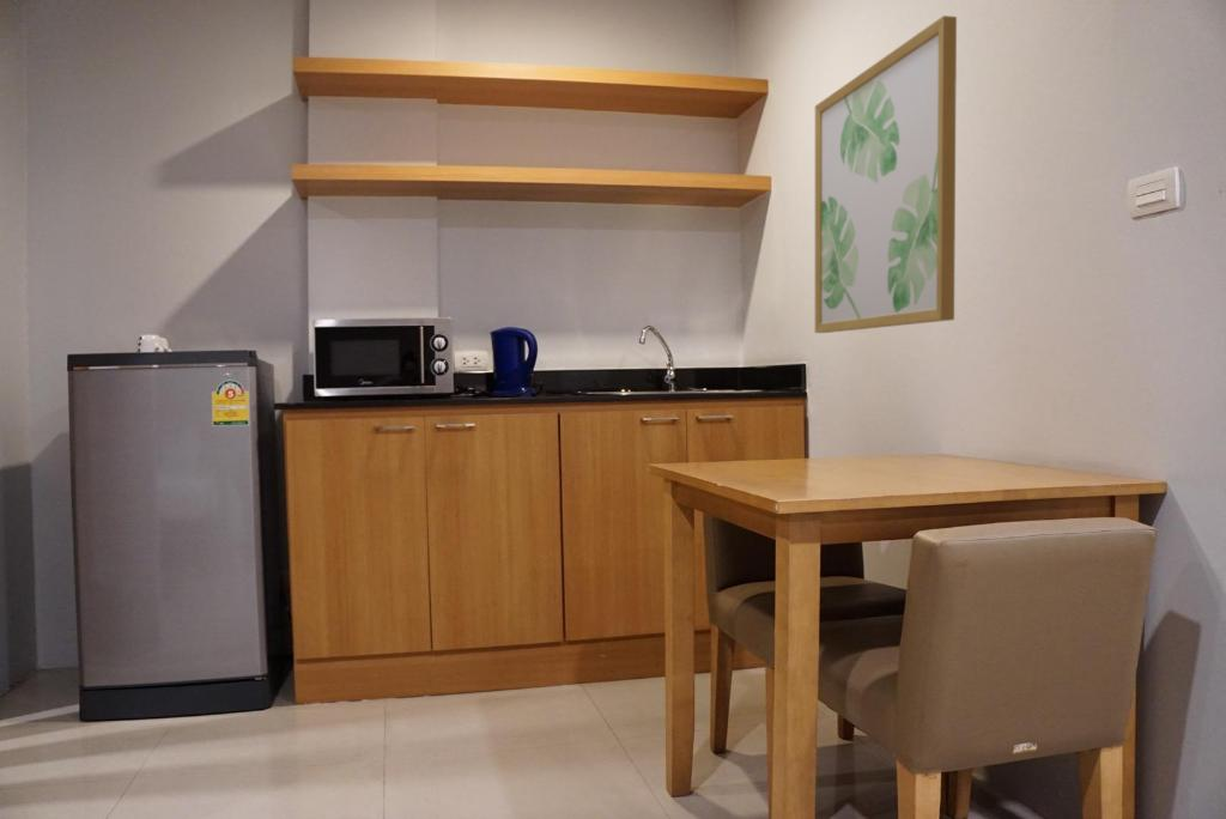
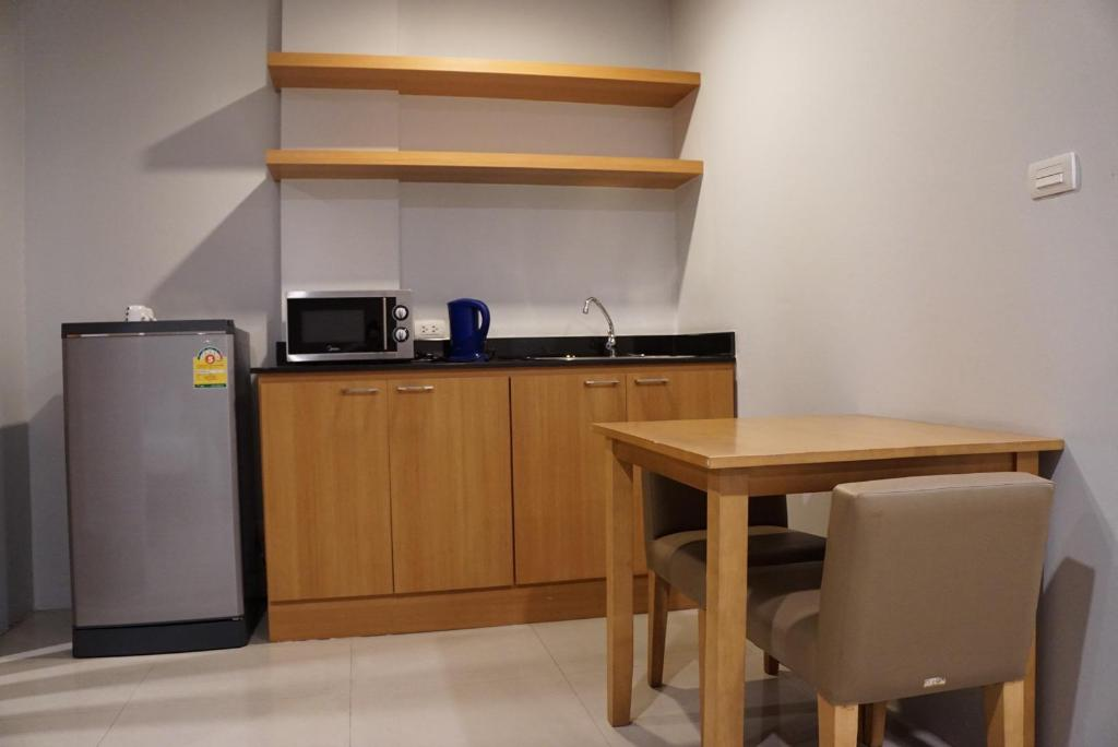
- wall art [814,14,958,334]
